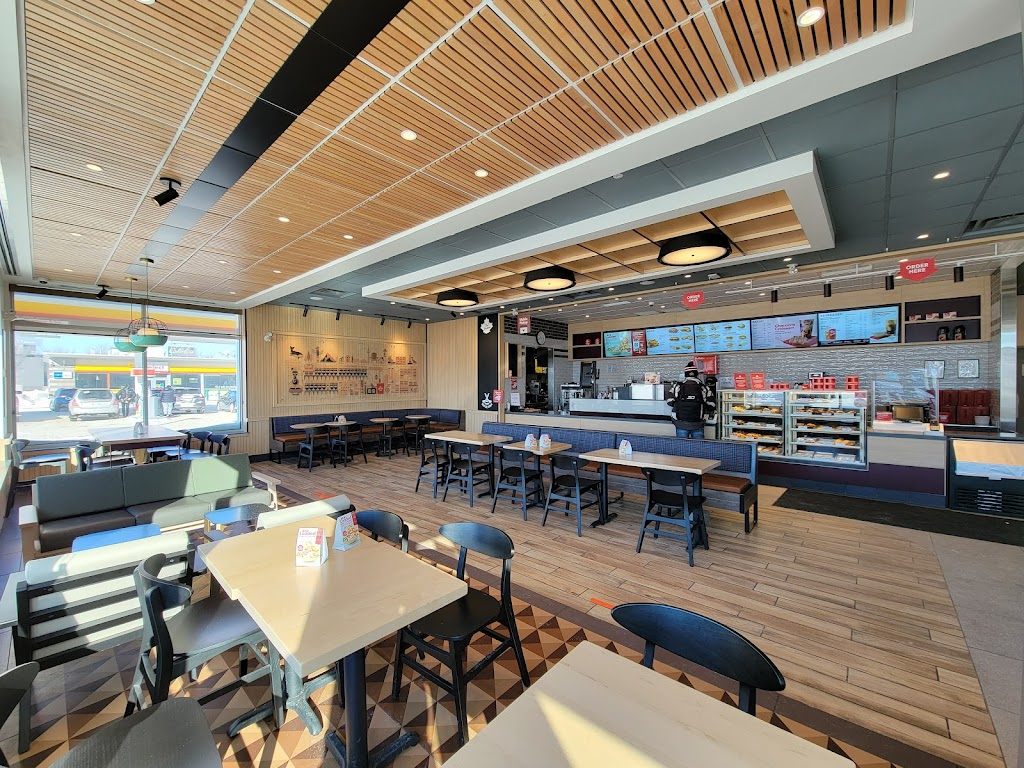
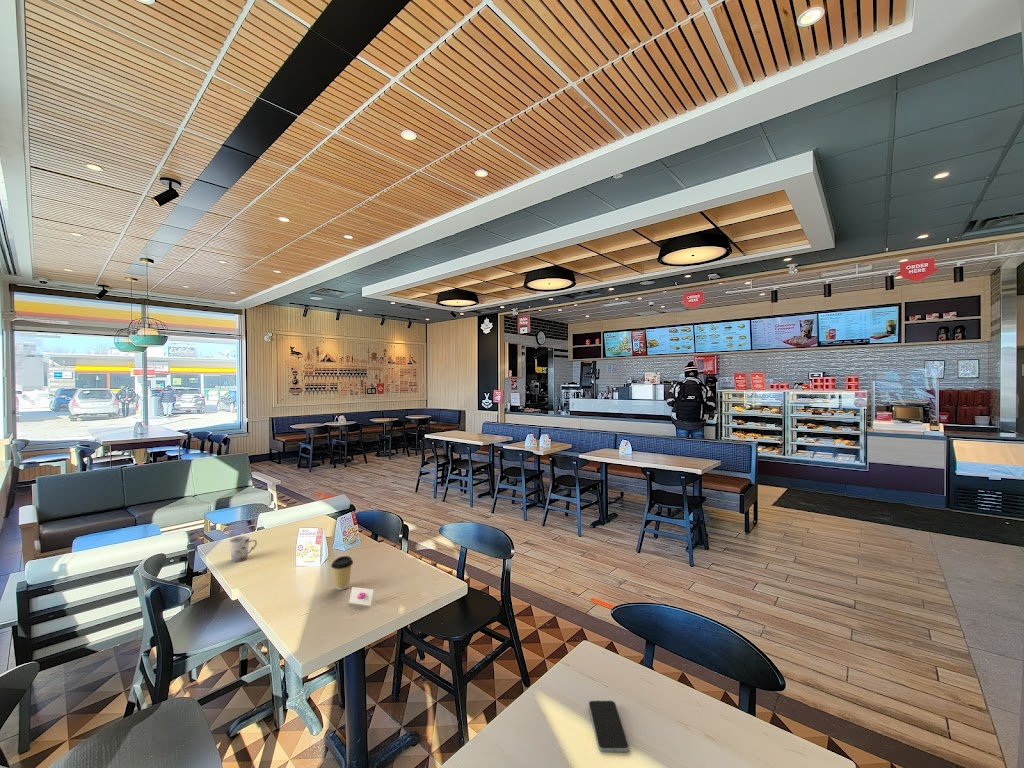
+ coffee cup [330,555,354,591]
+ smartphone [588,699,630,753]
+ cup [228,535,258,563]
+ donut [348,586,374,606]
